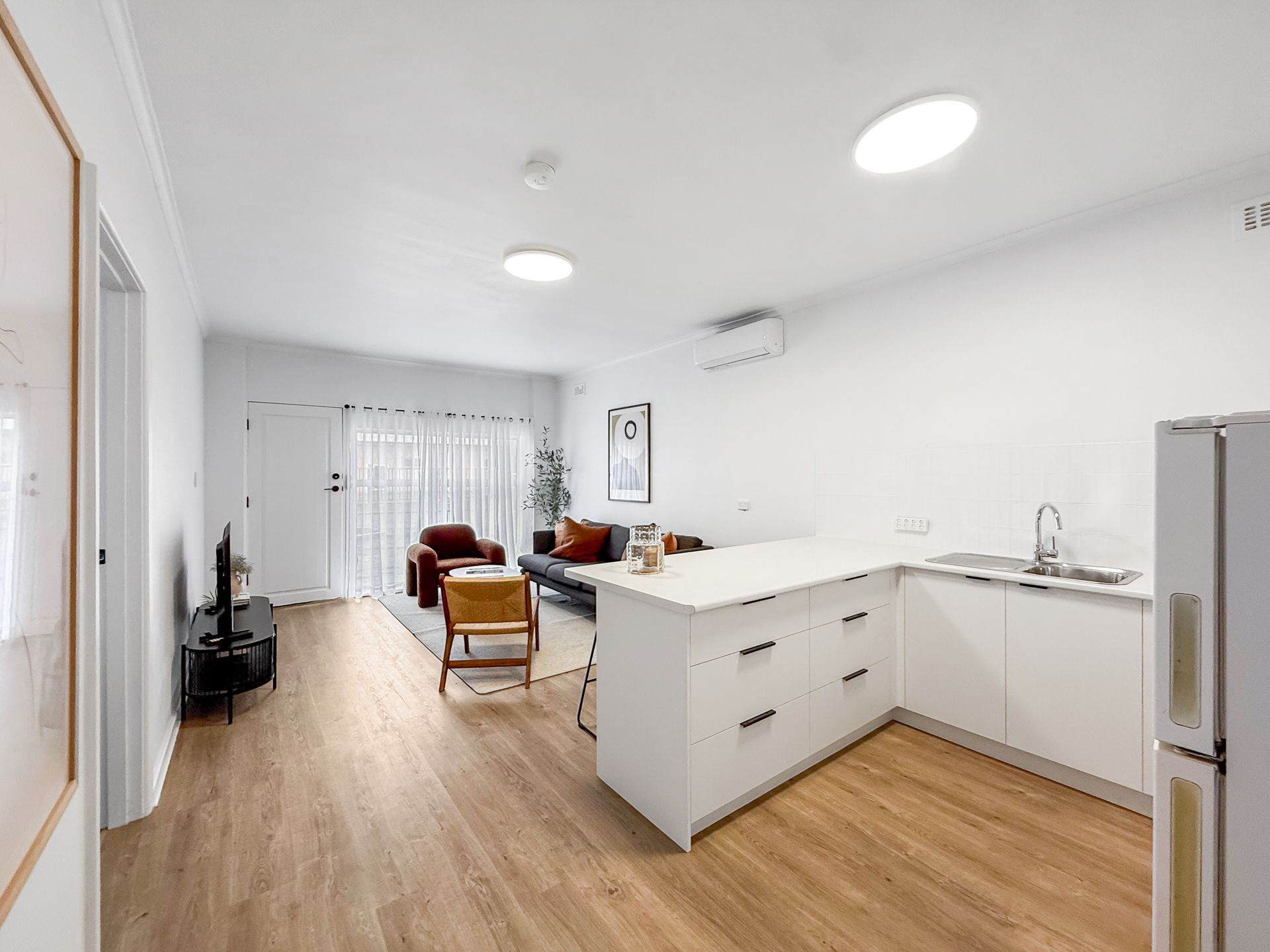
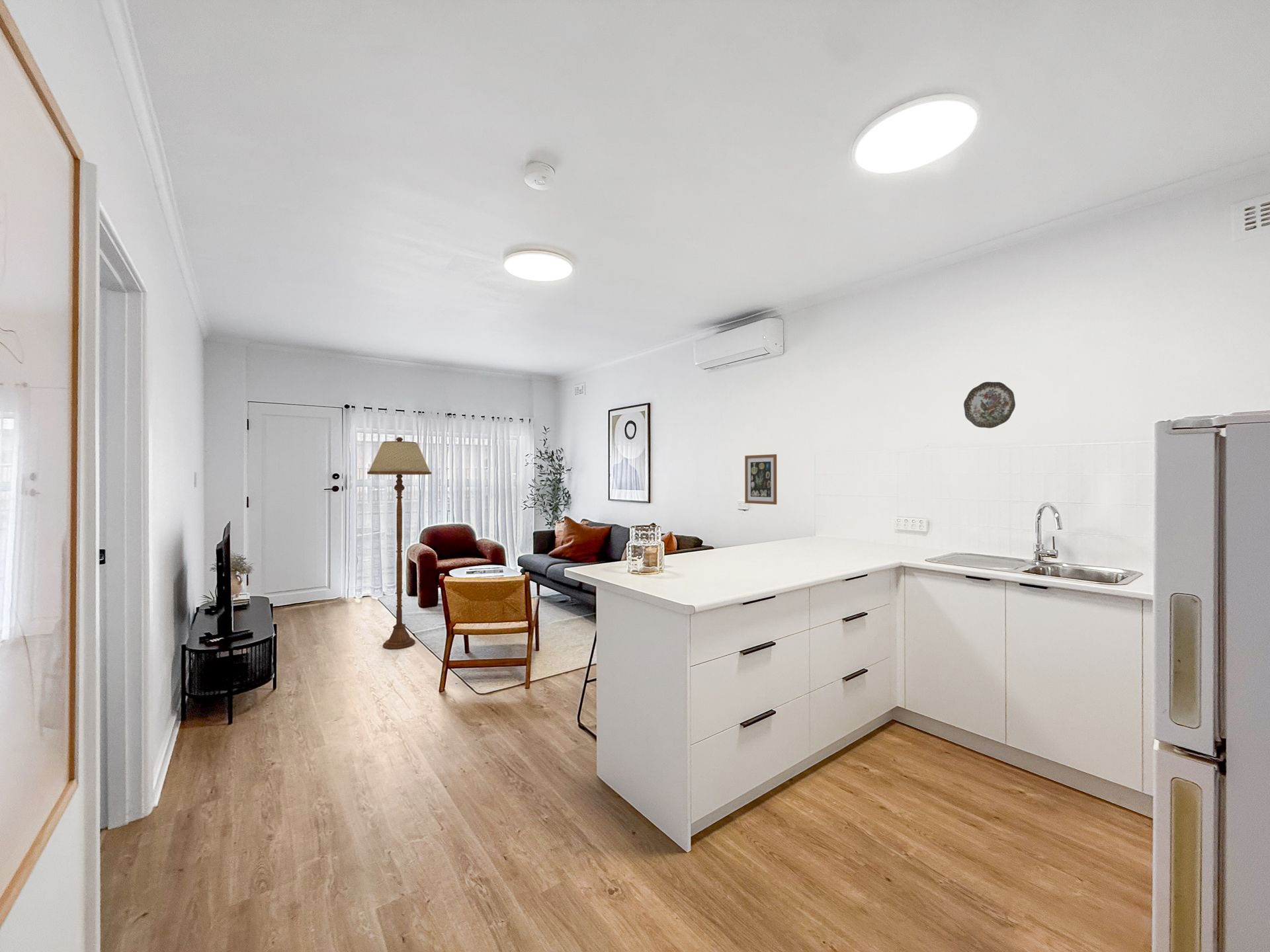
+ decorative plate [963,381,1016,429]
+ wall art [744,454,777,505]
+ floor lamp [366,436,432,650]
